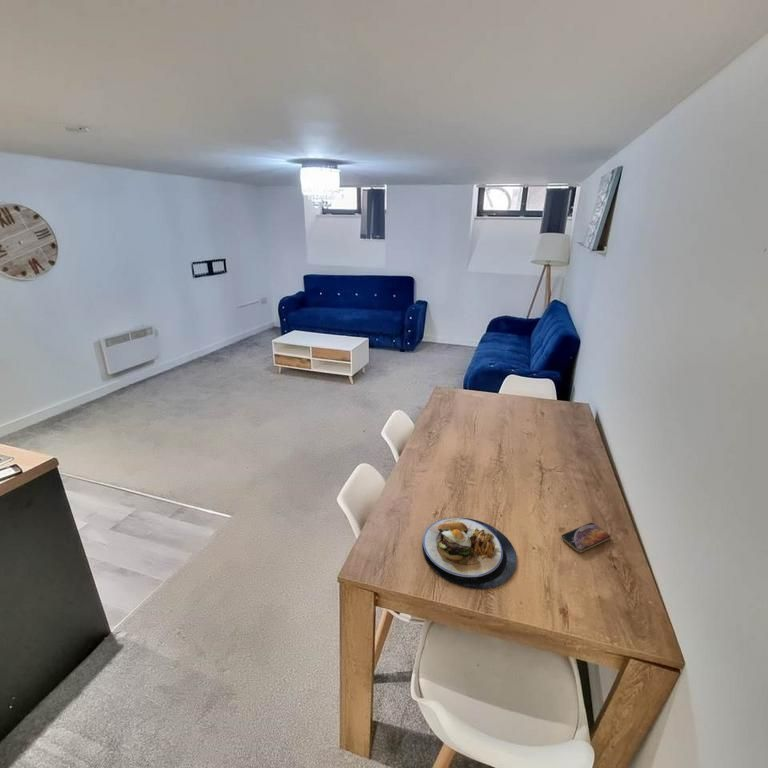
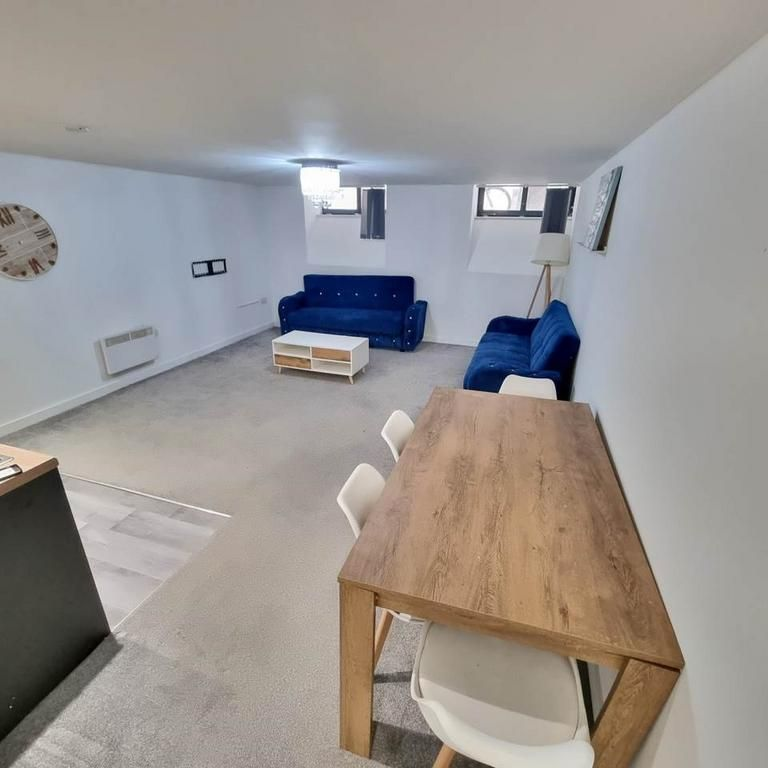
- smartphone [560,522,612,553]
- plate [421,517,518,590]
